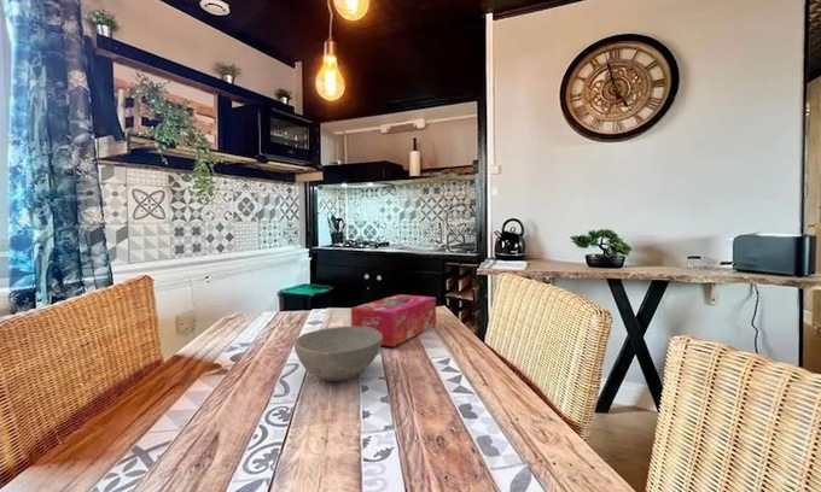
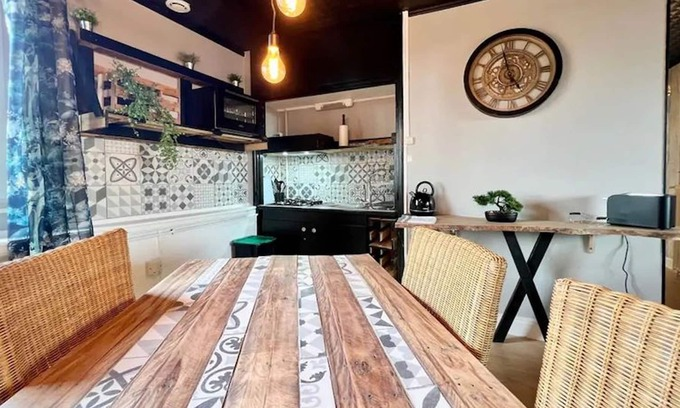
- tissue box [350,293,437,347]
- bowl [293,326,383,382]
